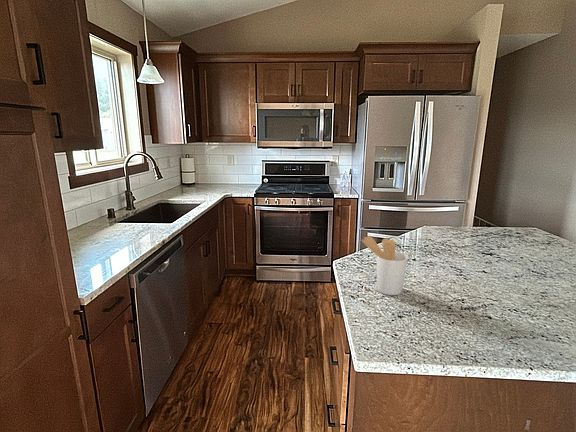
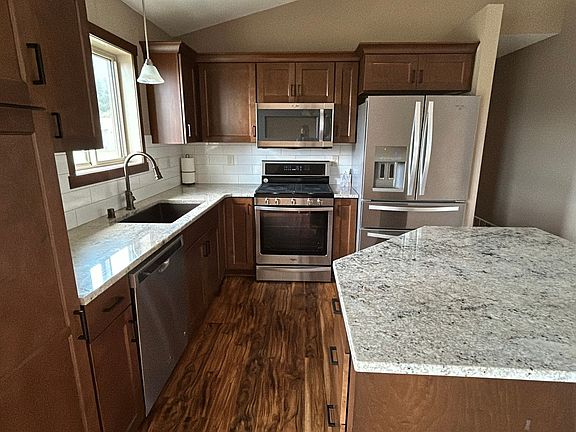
- utensil holder [361,235,408,296]
